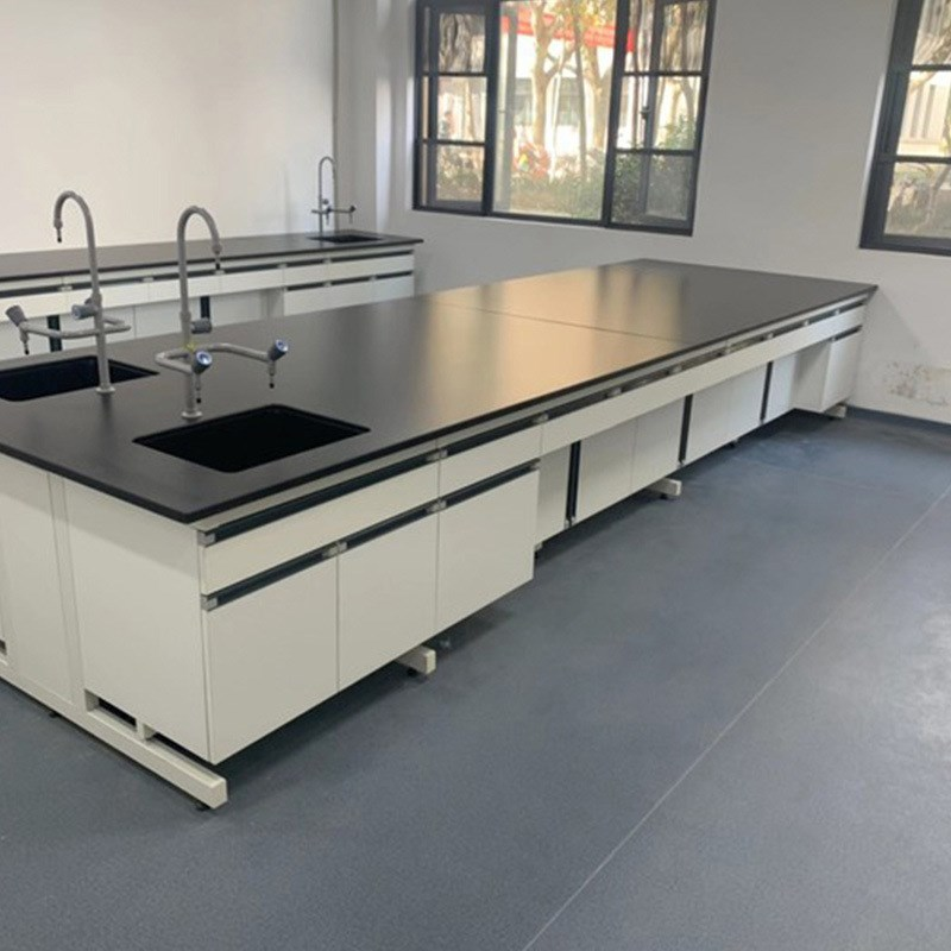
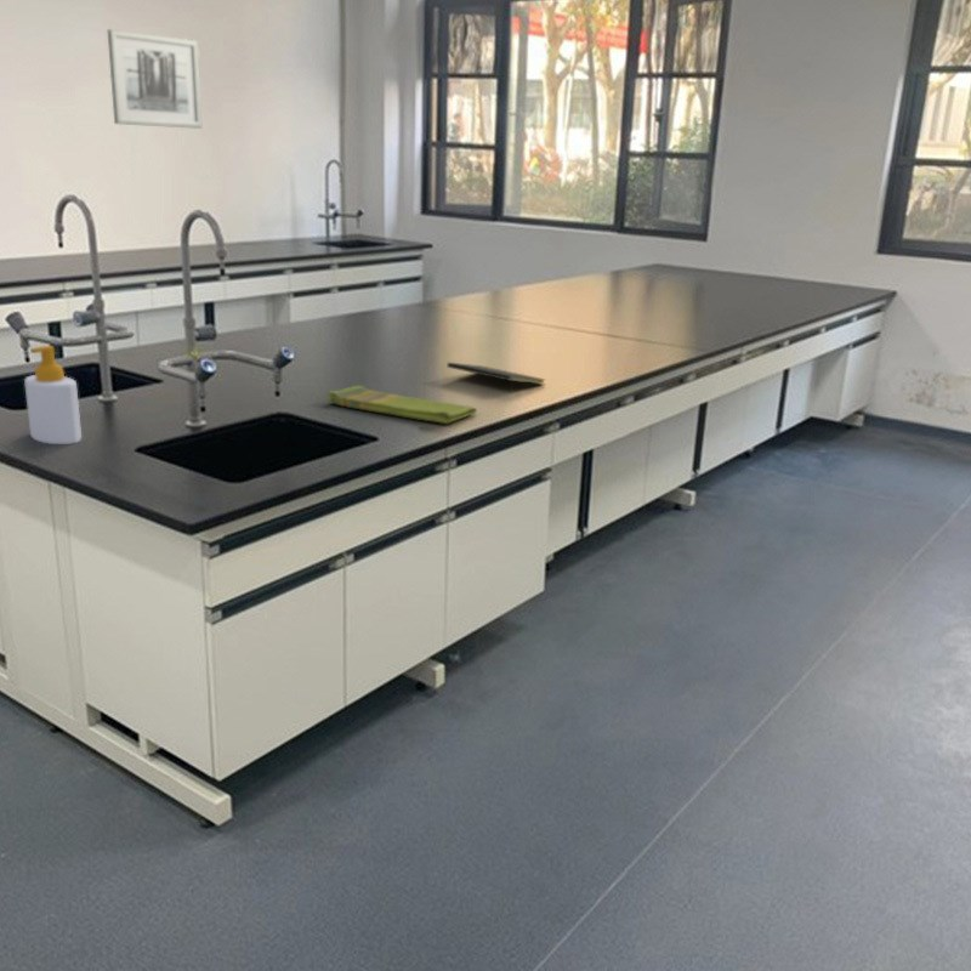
+ wall art [107,28,204,130]
+ soap bottle [23,345,83,445]
+ notepad [445,362,546,394]
+ dish towel [326,385,478,425]
